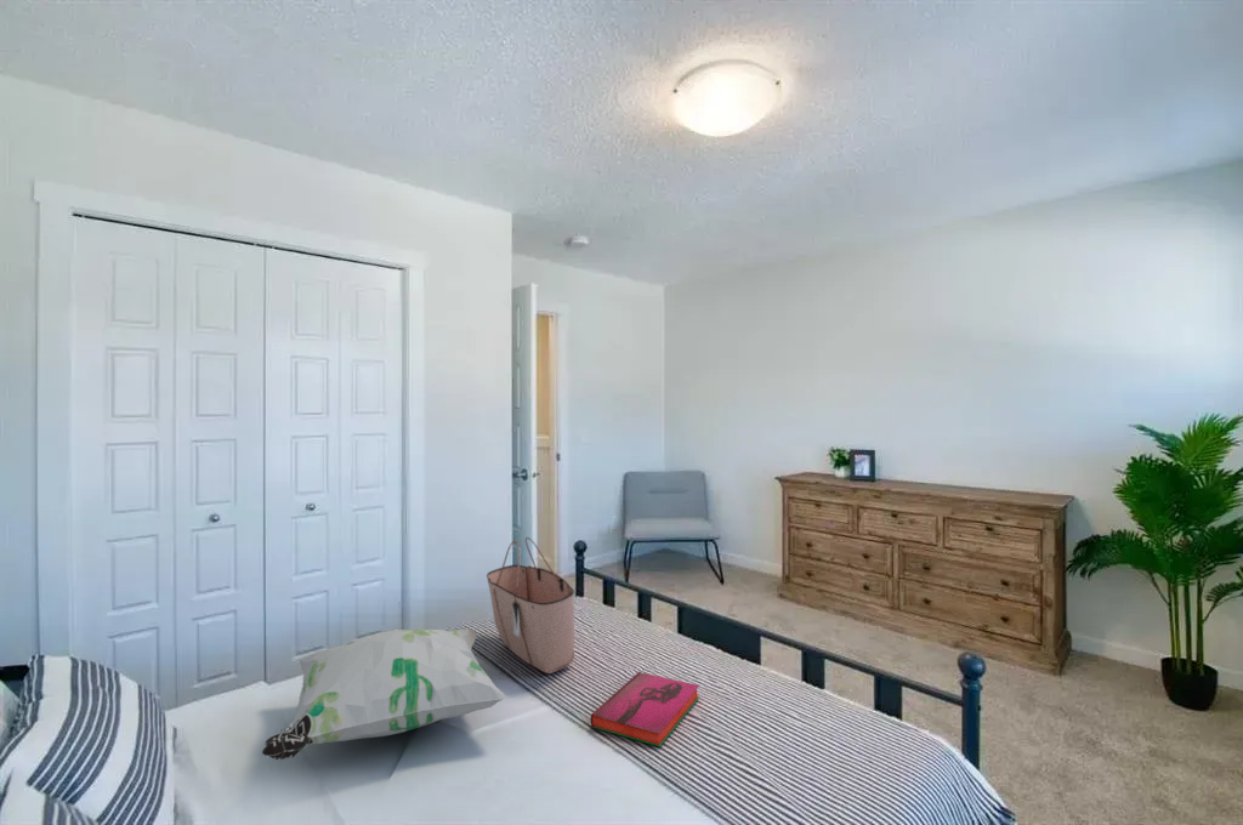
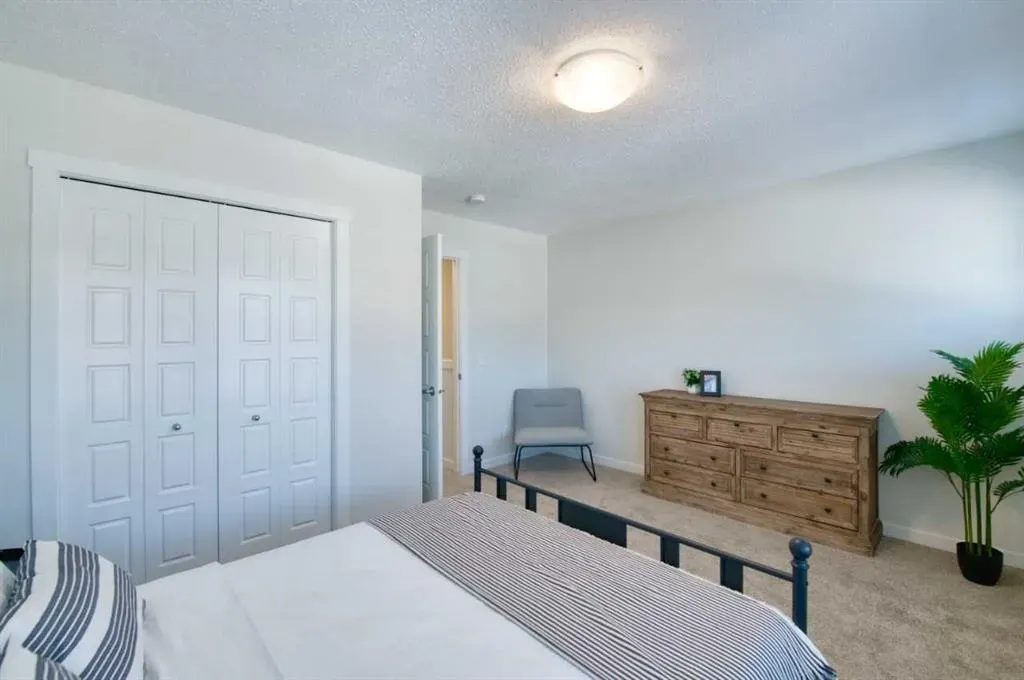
- tote bag [486,536,577,675]
- decorative pillow [261,628,507,761]
- hardback book [590,671,700,747]
